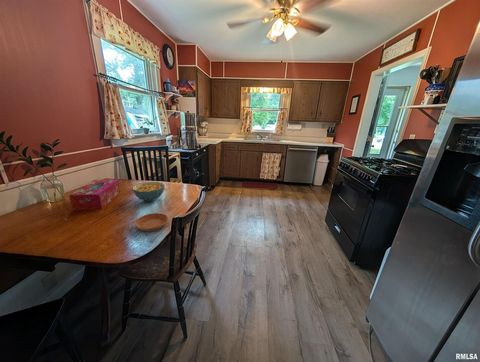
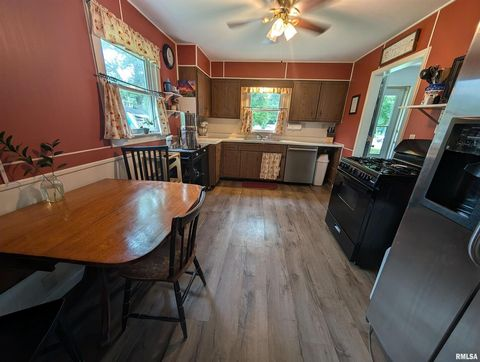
- cereal bowl [132,181,166,202]
- tissue box [68,179,121,212]
- saucer [134,212,169,232]
